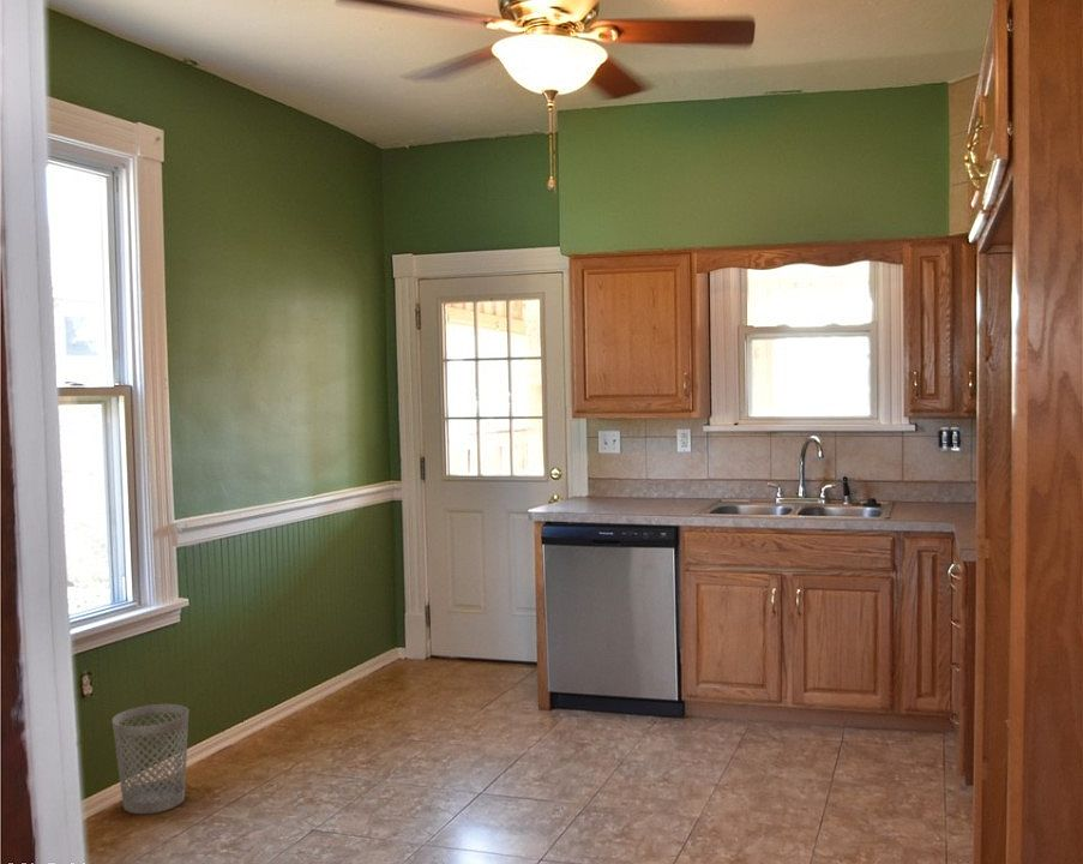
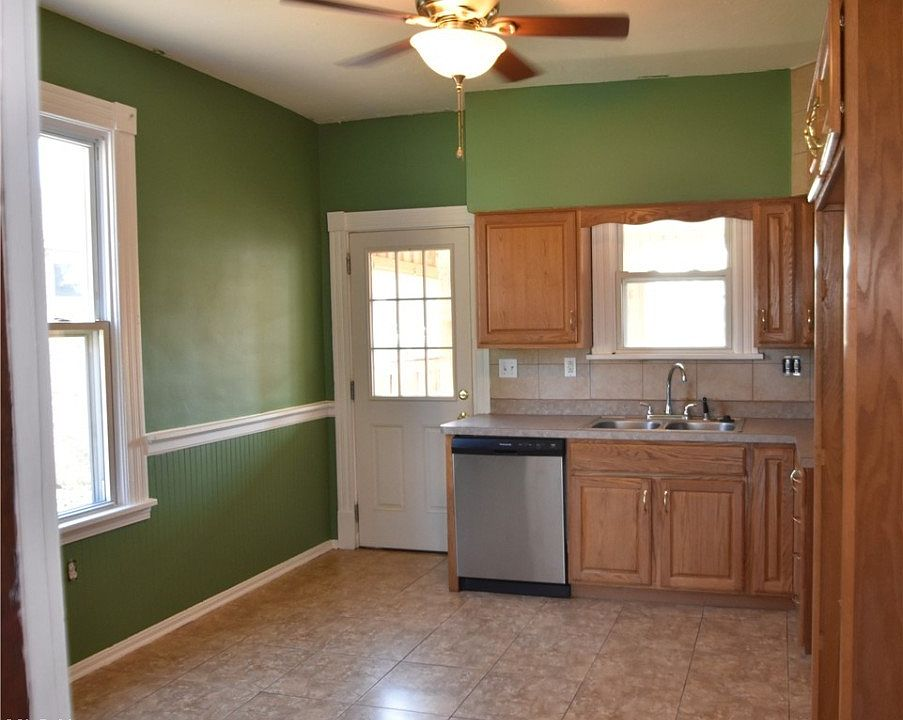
- wastebasket [112,703,189,815]
